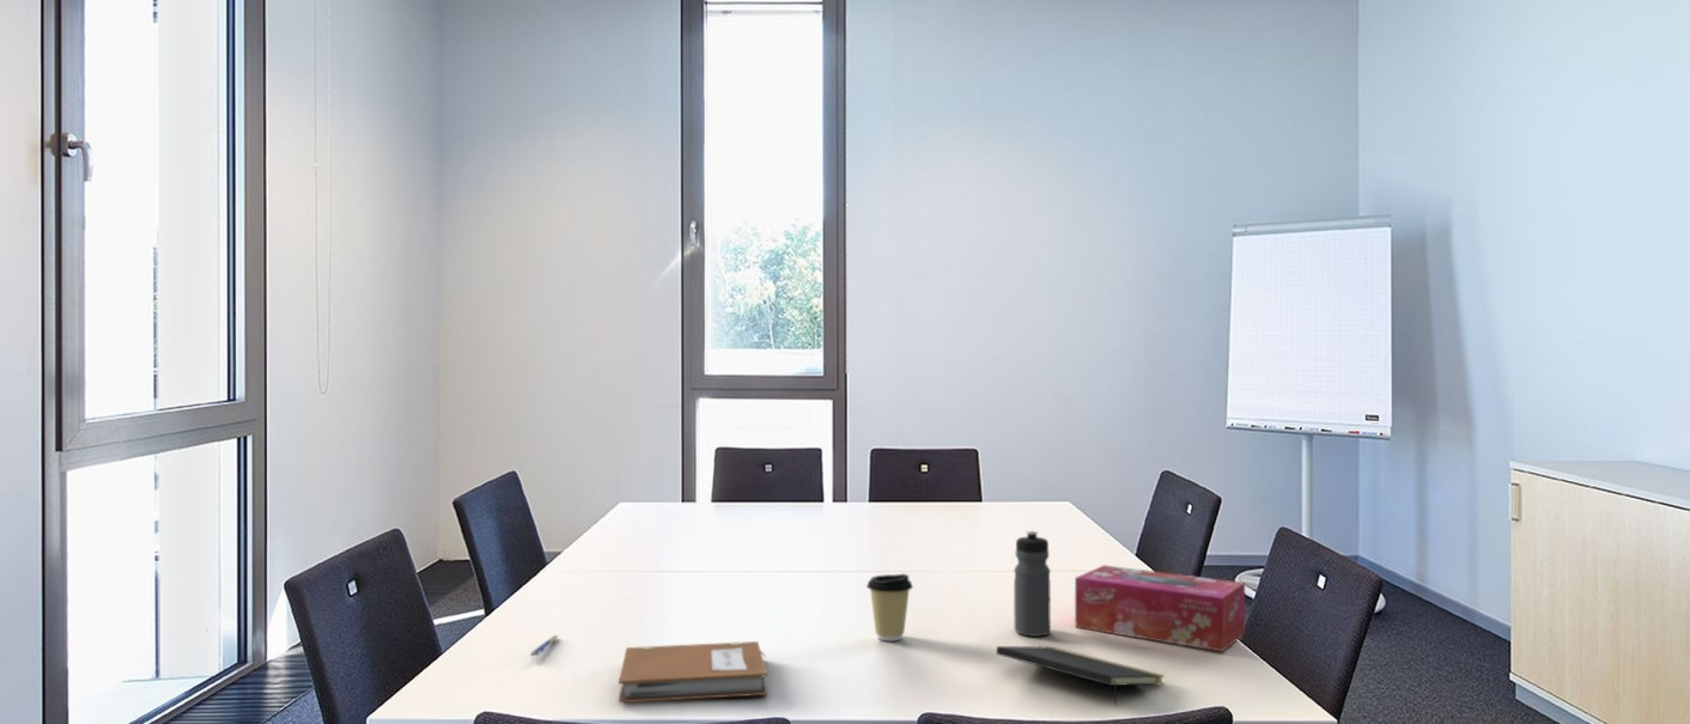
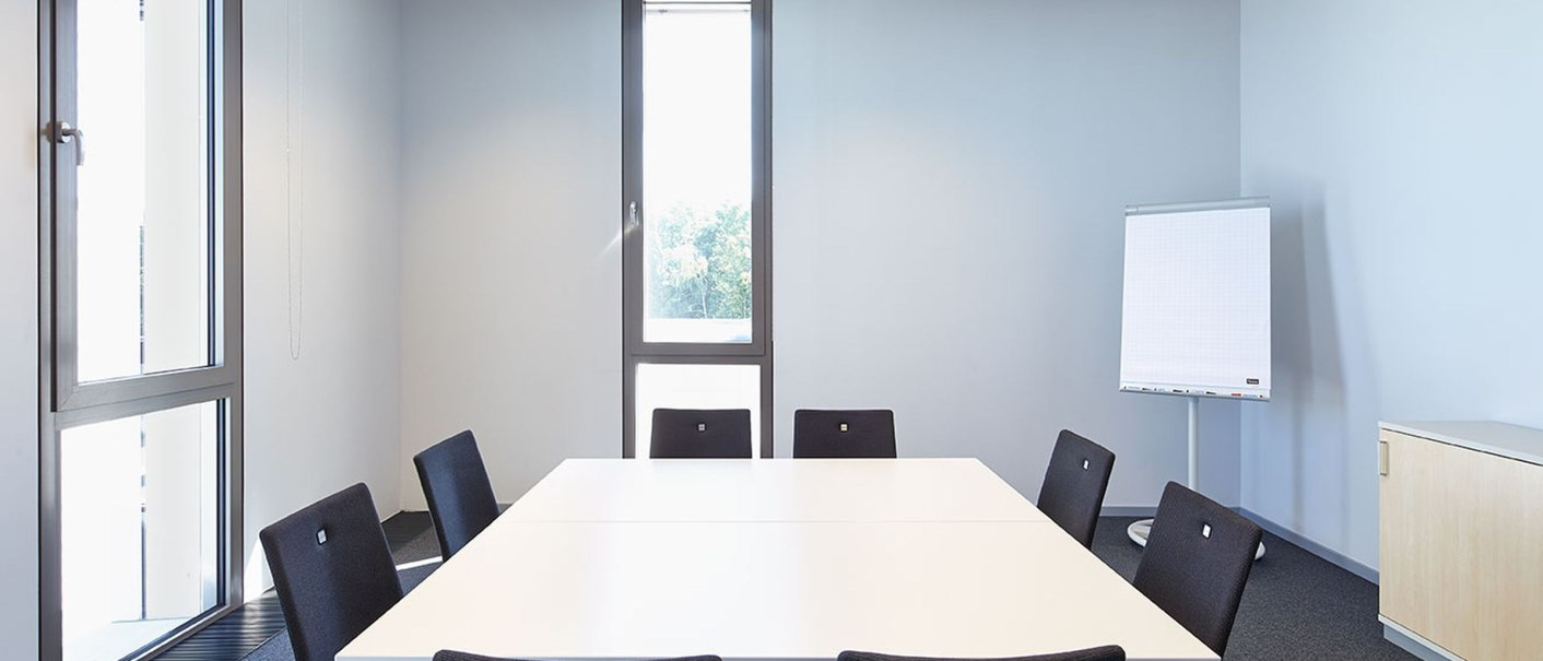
- tissue box [1074,564,1246,652]
- pen [529,634,559,658]
- water bottle [1013,530,1052,638]
- coffee cup [865,573,914,643]
- notebook [618,640,768,704]
- notepad [995,645,1166,707]
